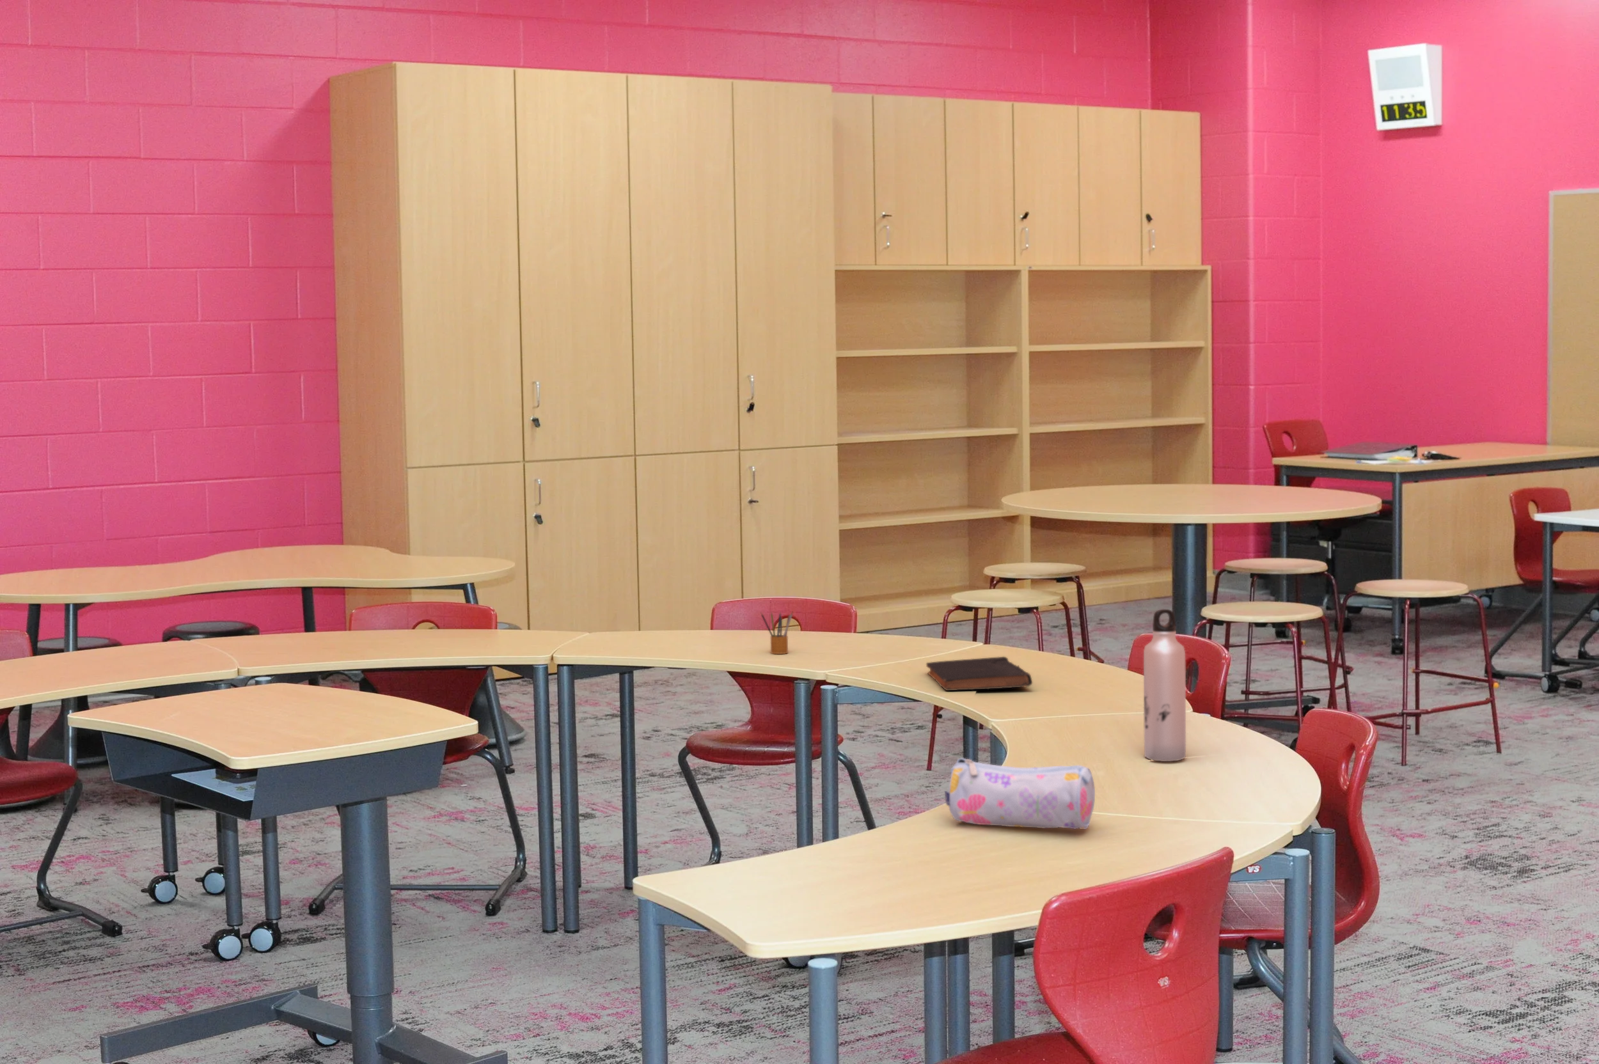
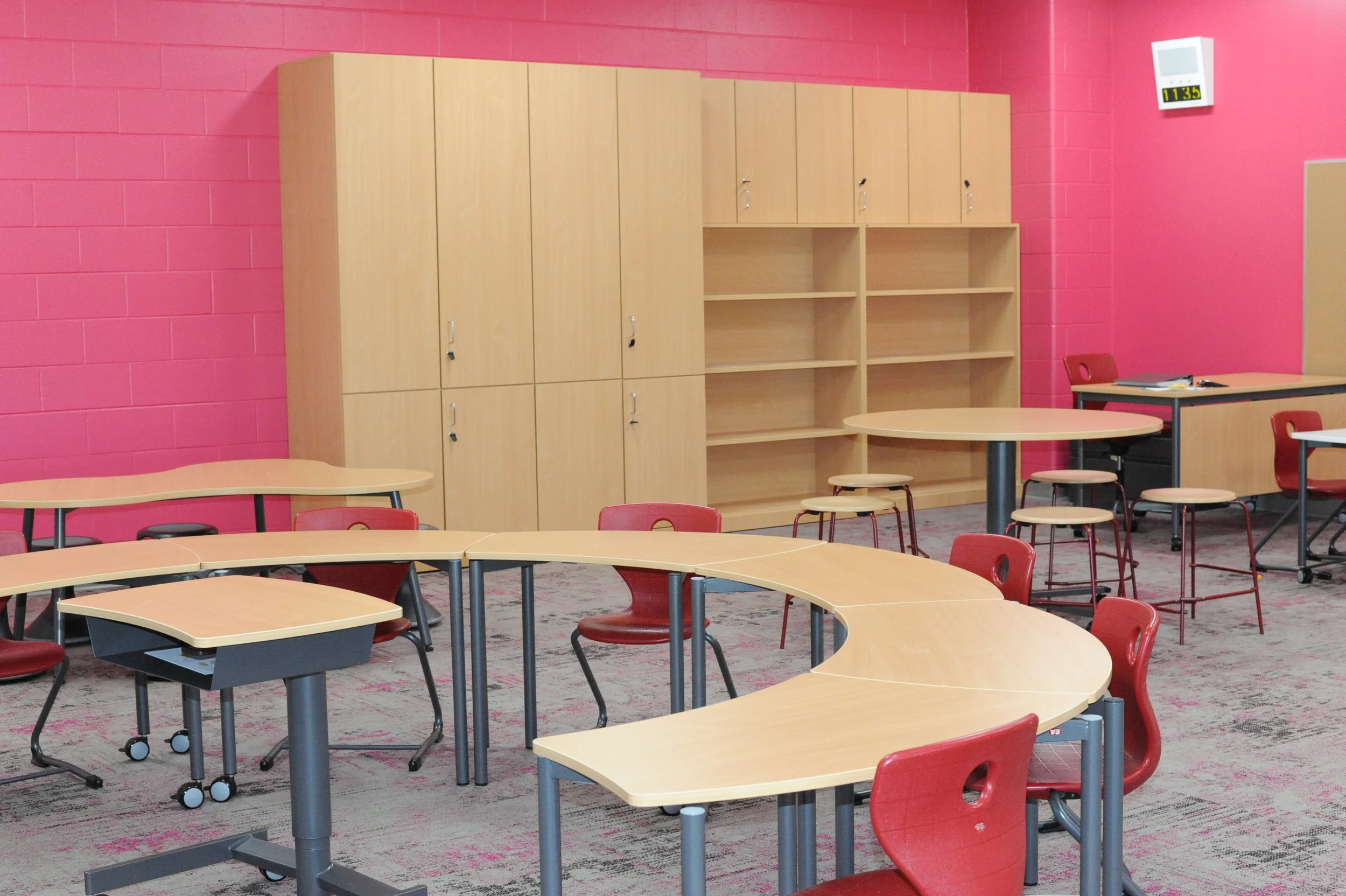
- pencil case [944,758,1095,830]
- pencil box [760,612,794,654]
- book [925,656,1034,691]
- water bottle [1143,609,1187,762]
